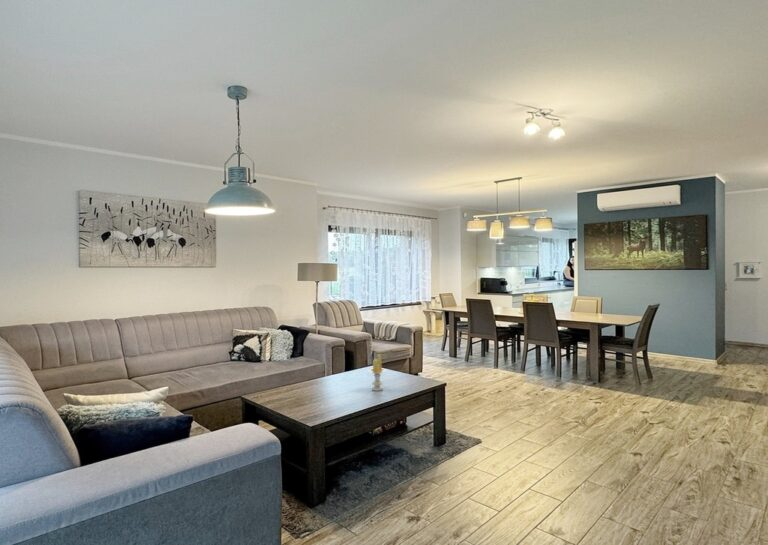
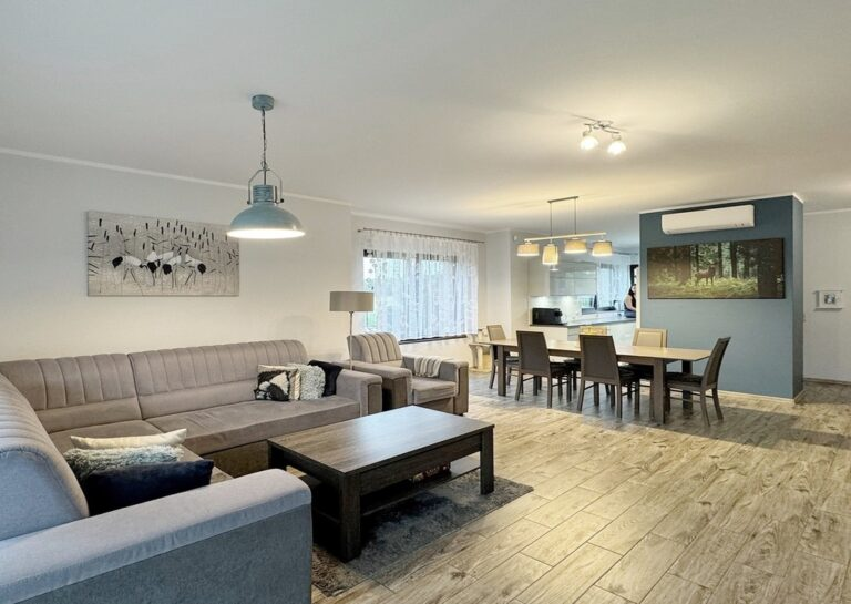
- candle [367,353,387,392]
